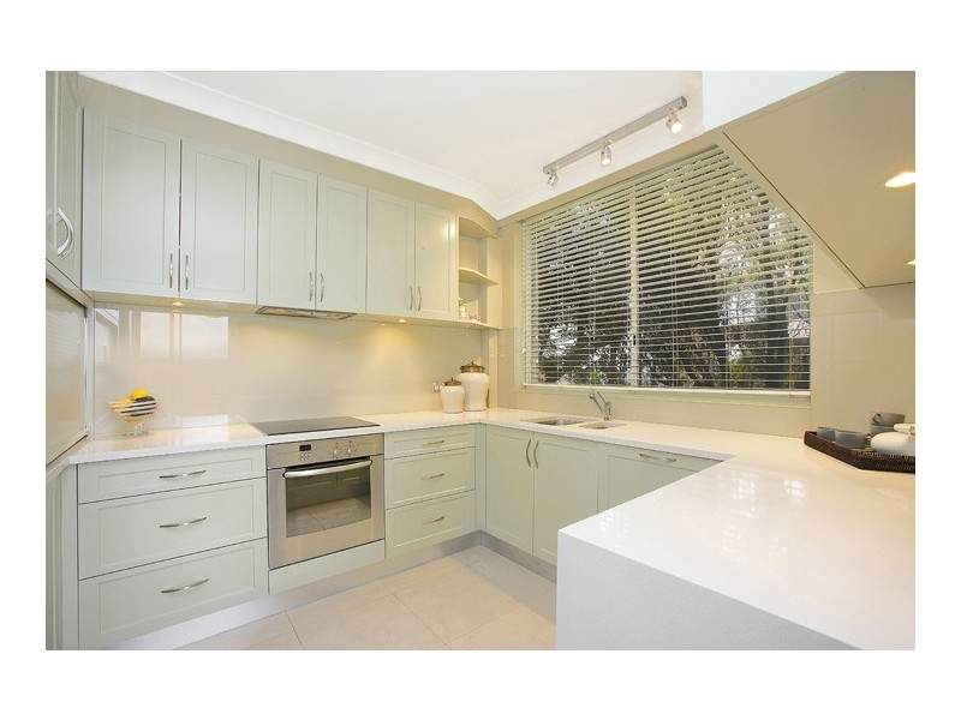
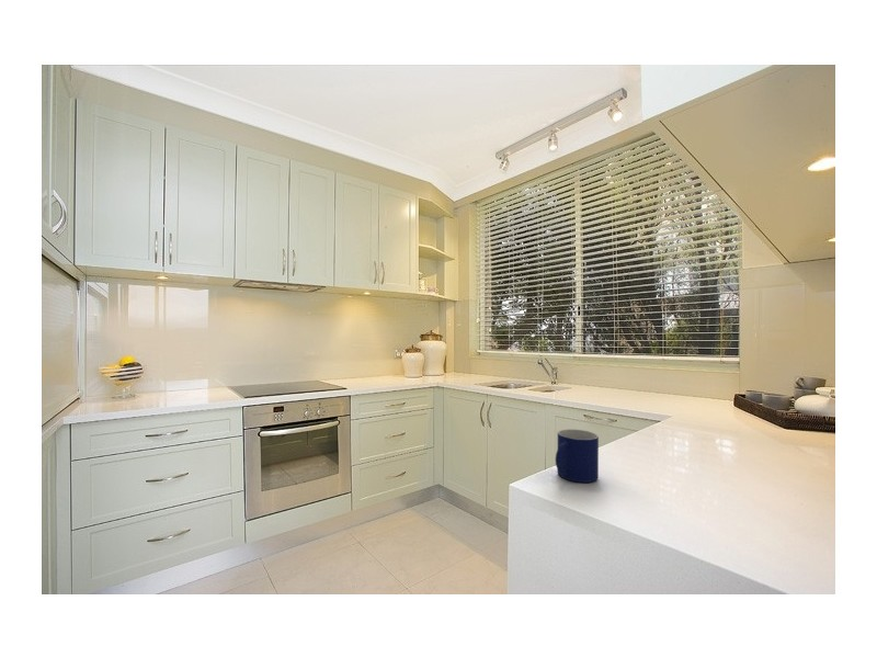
+ mug [555,428,600,484]
